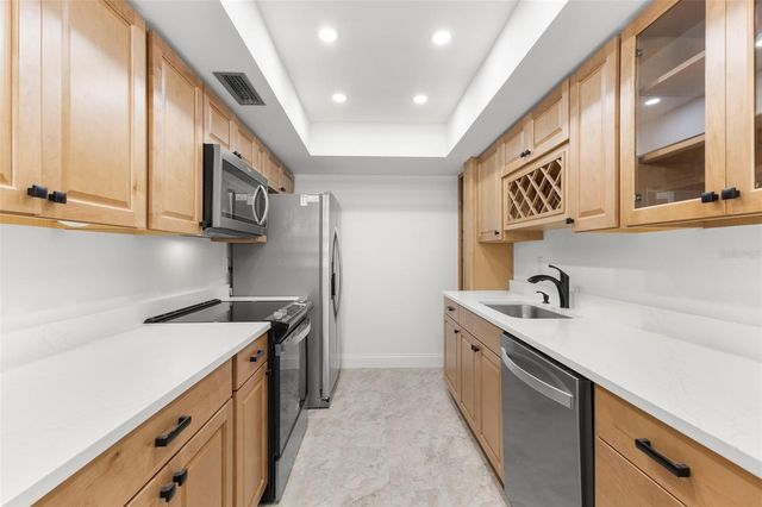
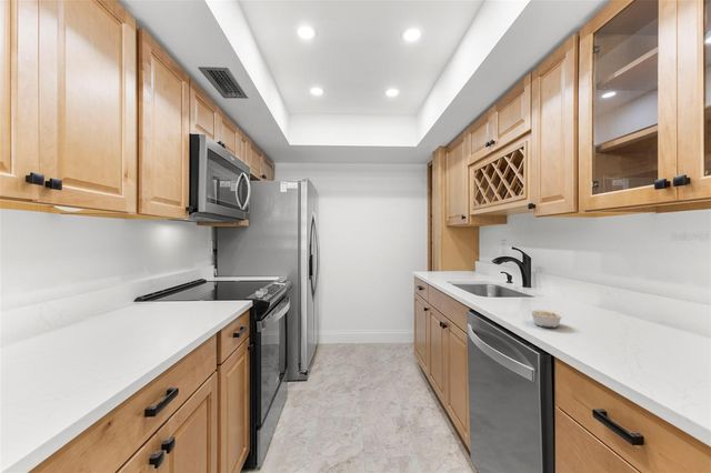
+ legume [528,309,565,329]
